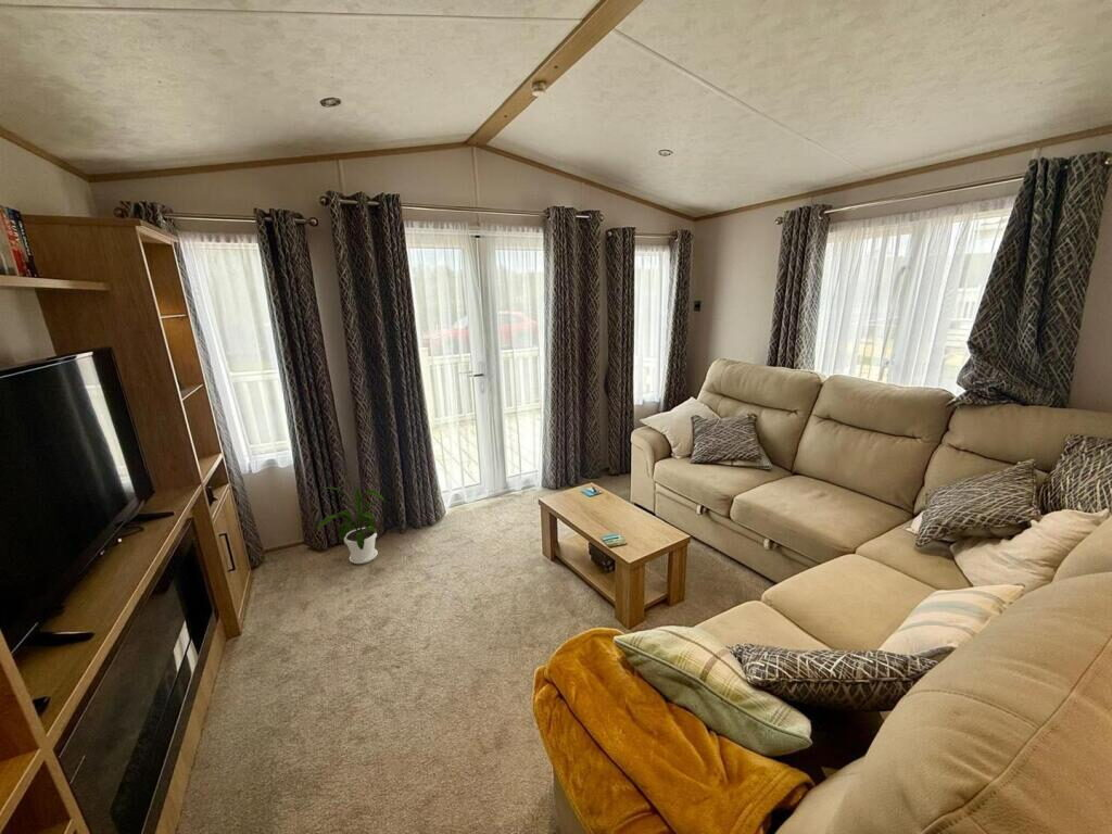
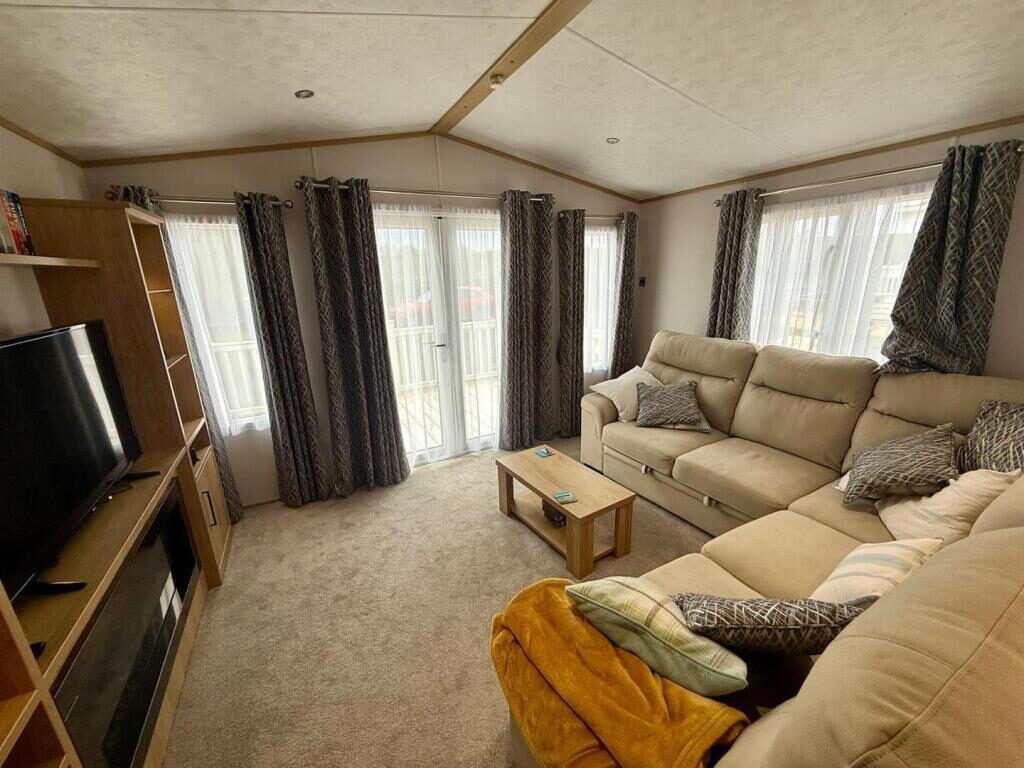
- house plant [315,485,387,565]
